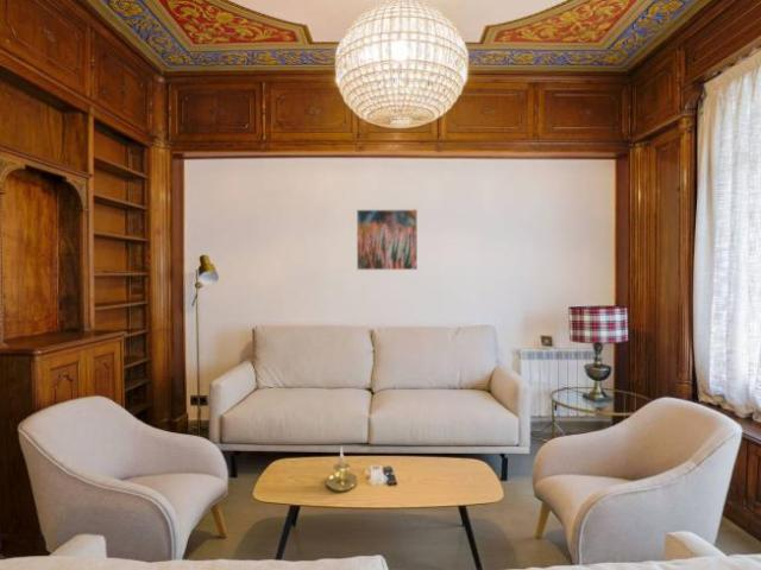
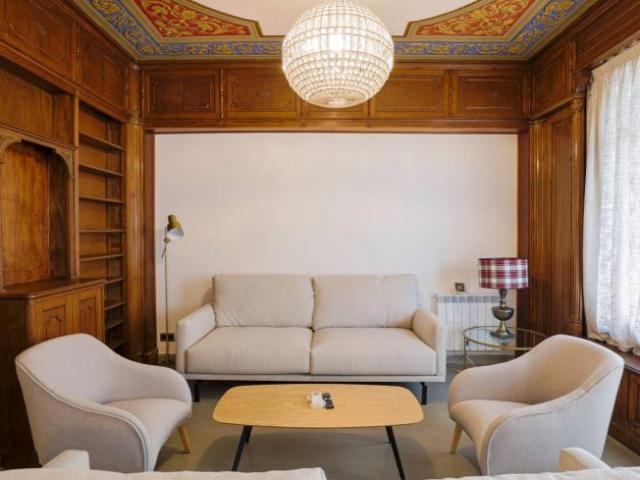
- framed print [356,208,419,271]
- candle holder [325,445,359,493]
